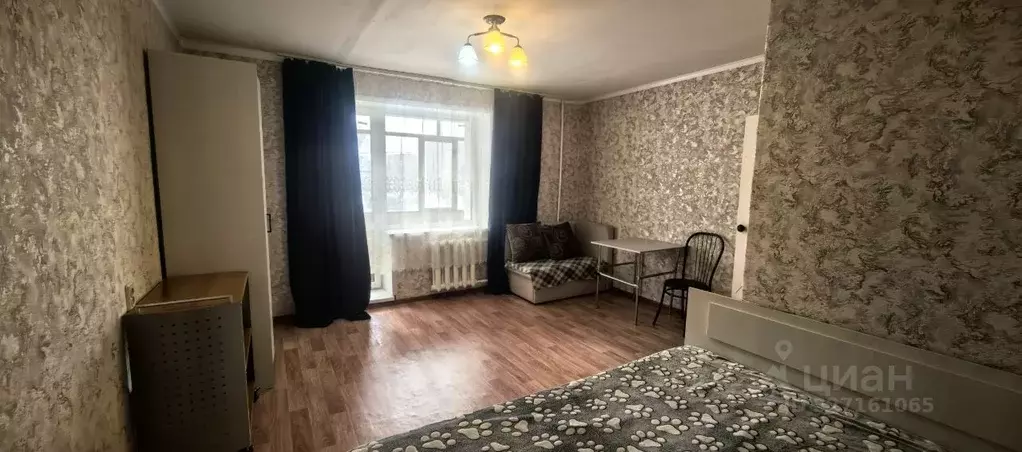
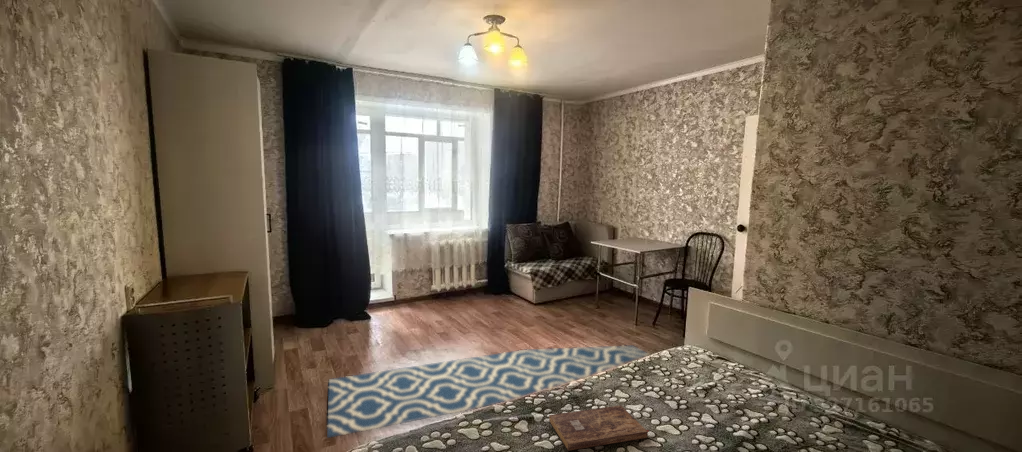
+ rug [326,344,650,439]
+ bible [548,404,650,452]
